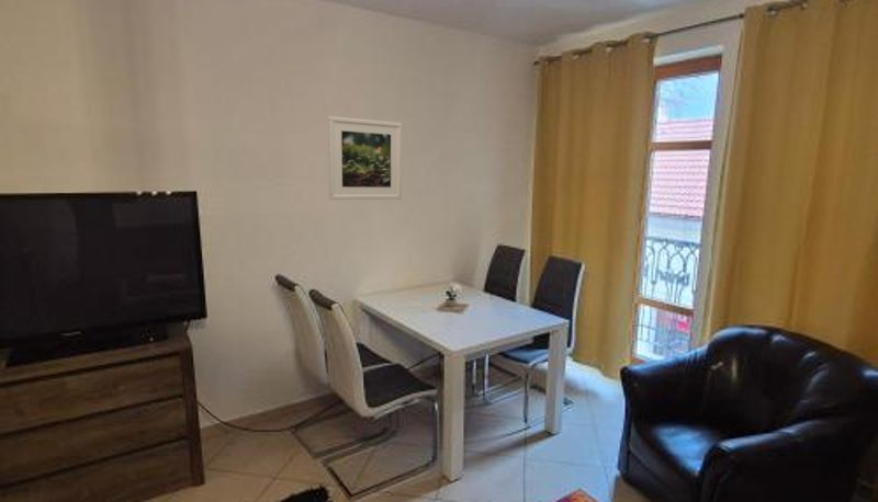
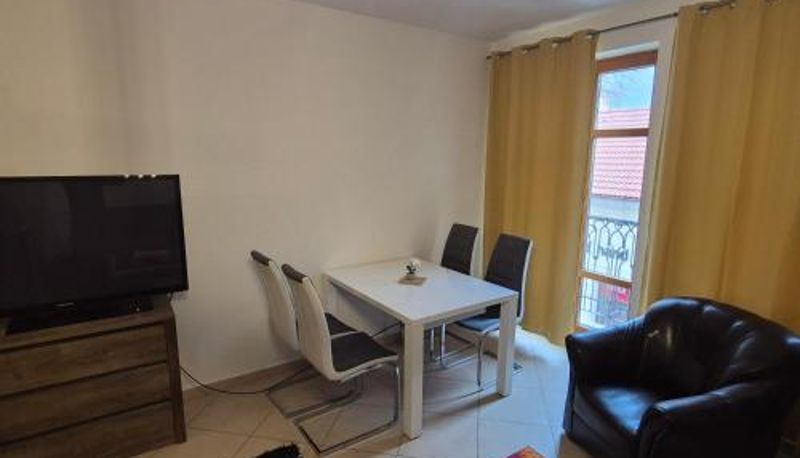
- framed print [327,115,403,201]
